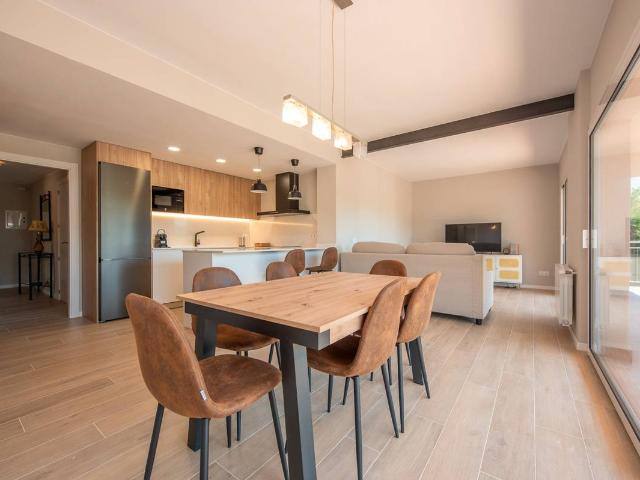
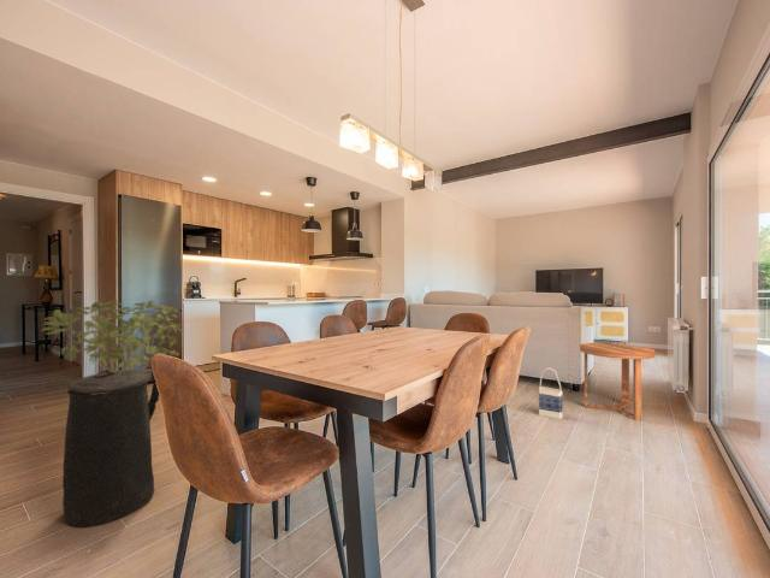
+ side table [579,342,656,421]
+ trash can [61,367,160,529]
+ bag [538,367,563,420]
+ shrub [40,299,184,374]
